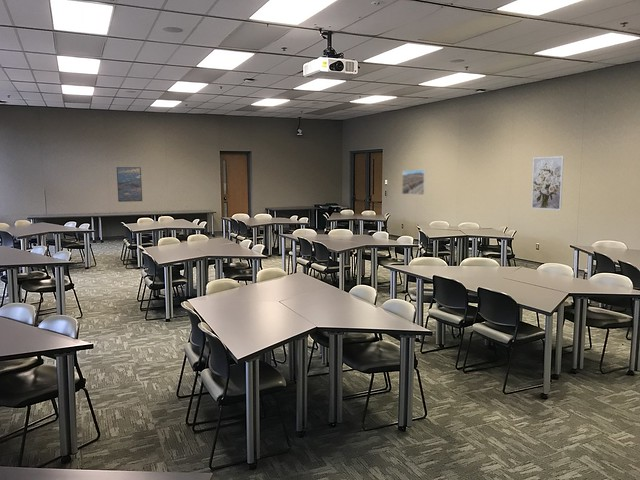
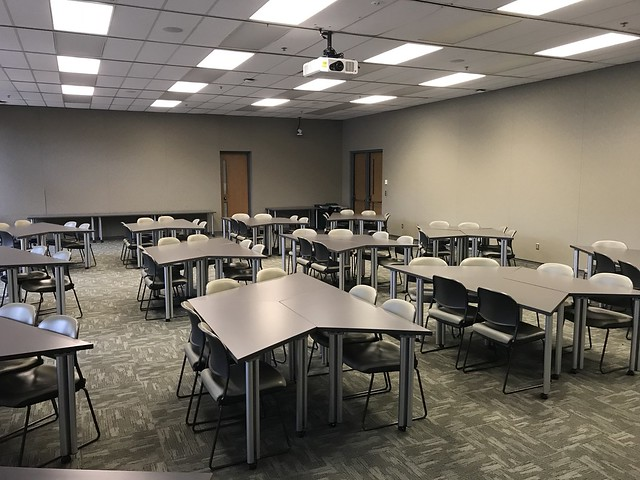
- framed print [116,166,143,203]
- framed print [401,169,426,196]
- wall art [530,155,565,212]
